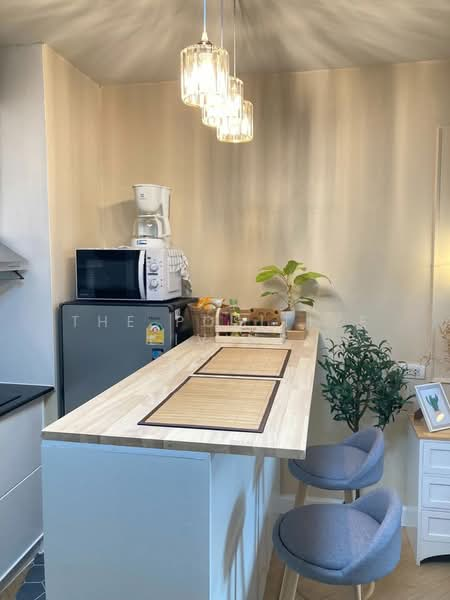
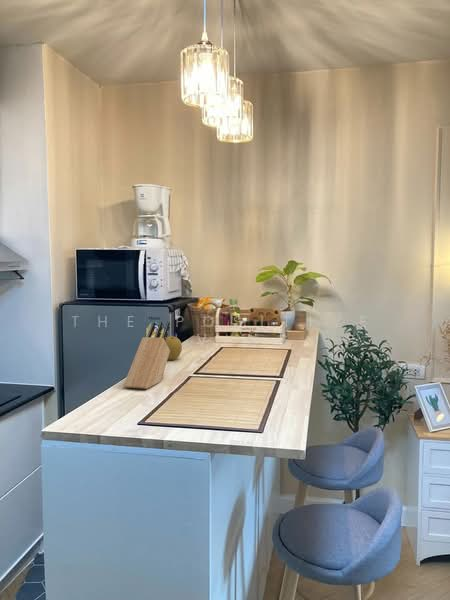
+ knife block [122,321,171,390]
+ fruit [165,335,183,361]
